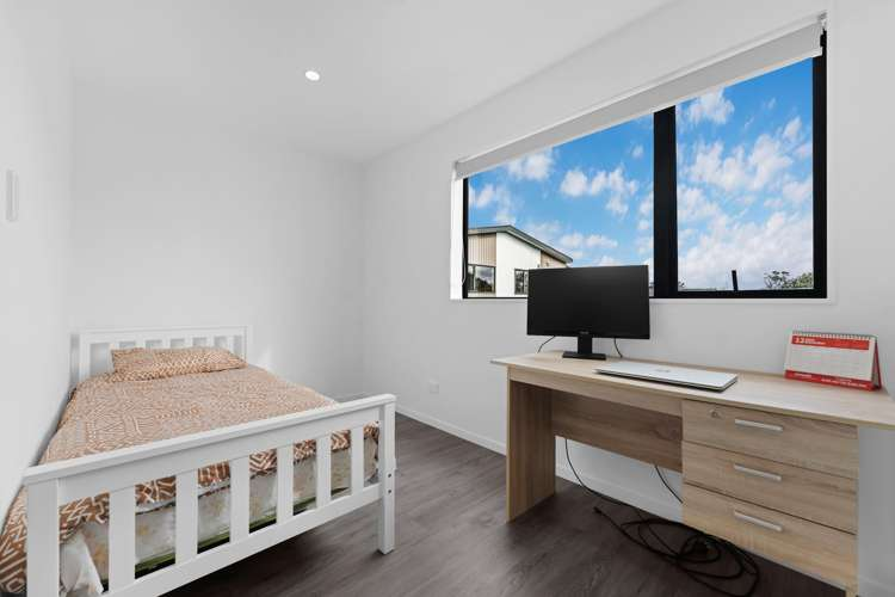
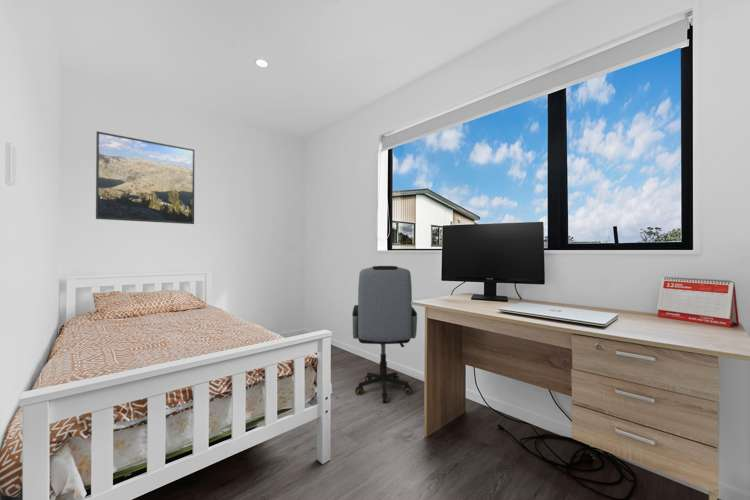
+ office chair [351,265,418,403]
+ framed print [95,130,196,225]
